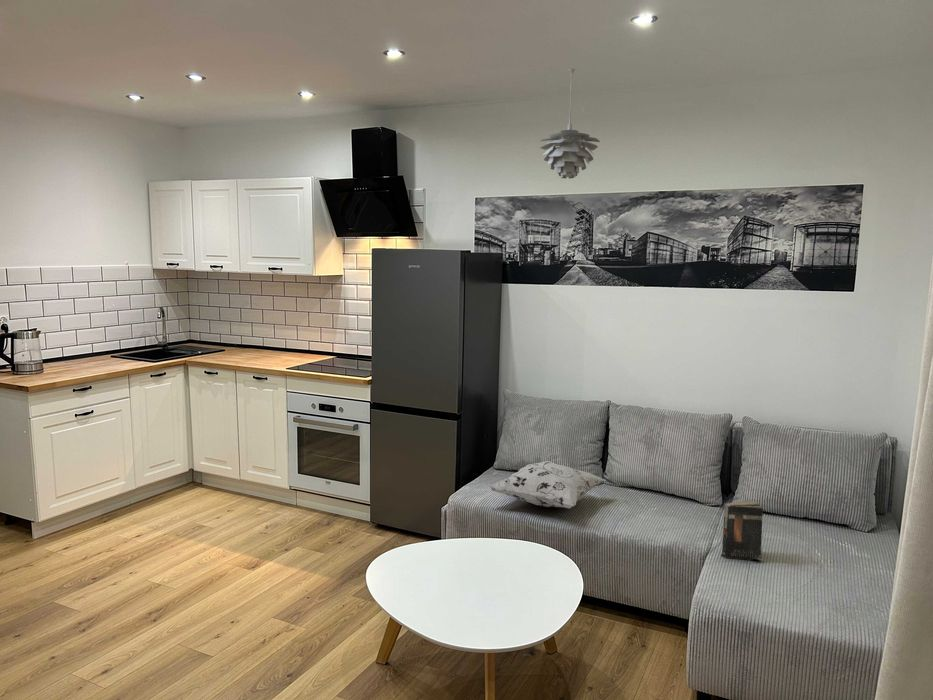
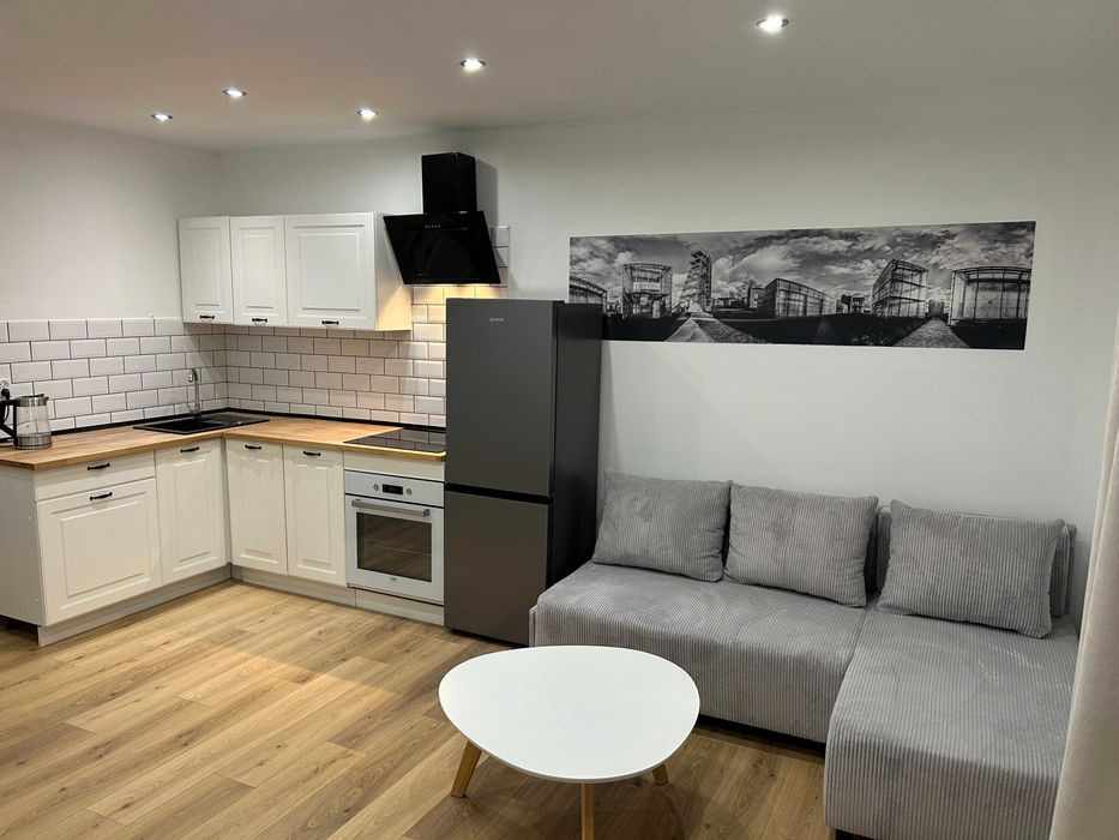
- book [720,500,764,561]
- decorative pillow [487,460,607,509]
- pendant light [539,68,601,179]
